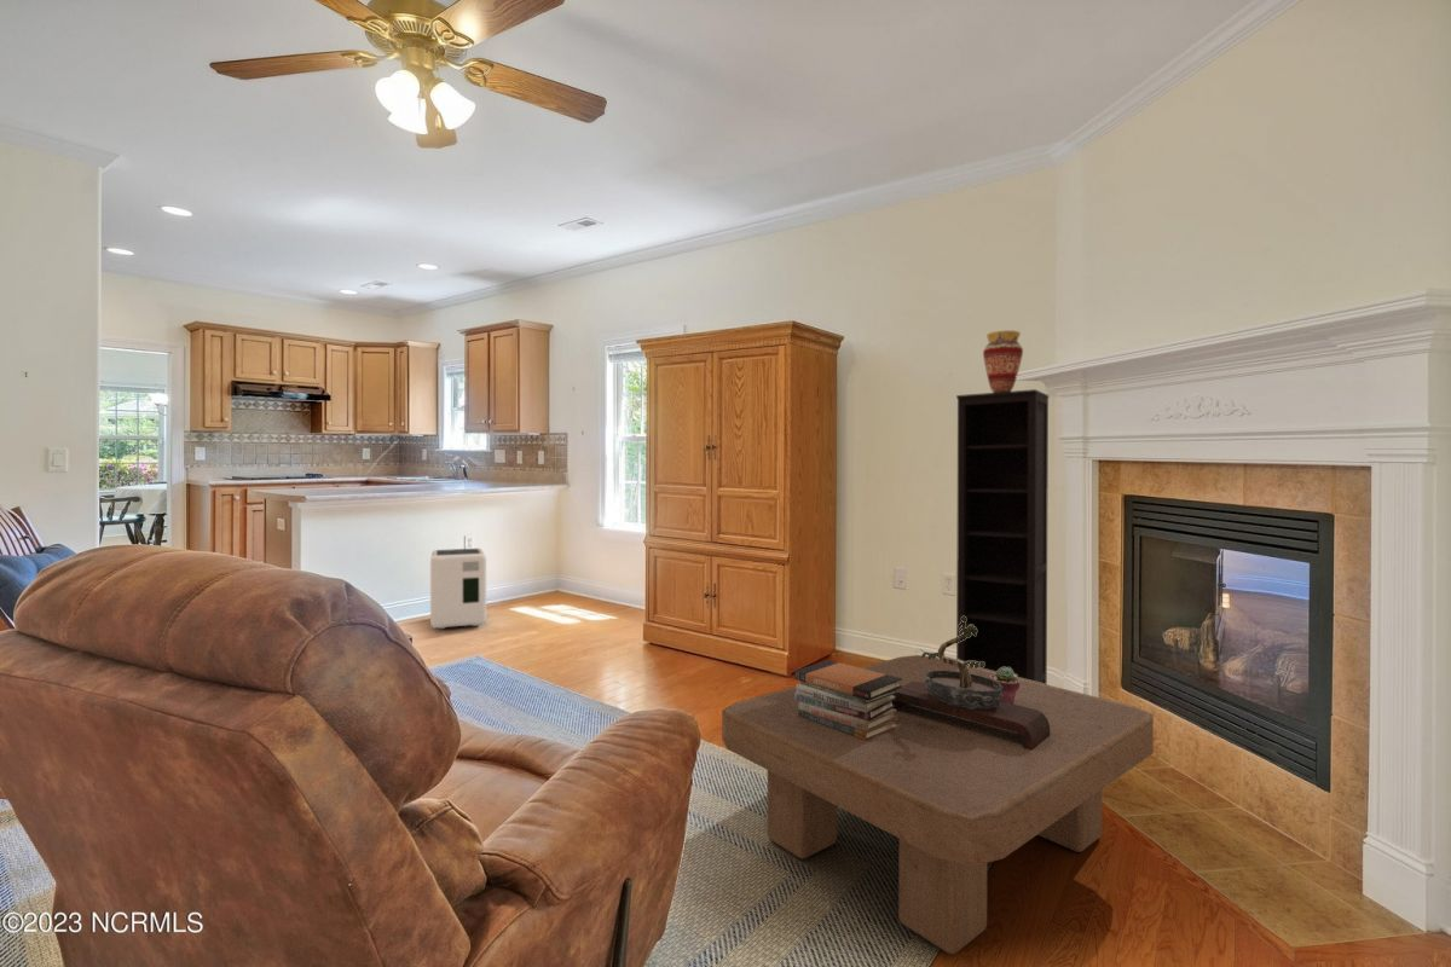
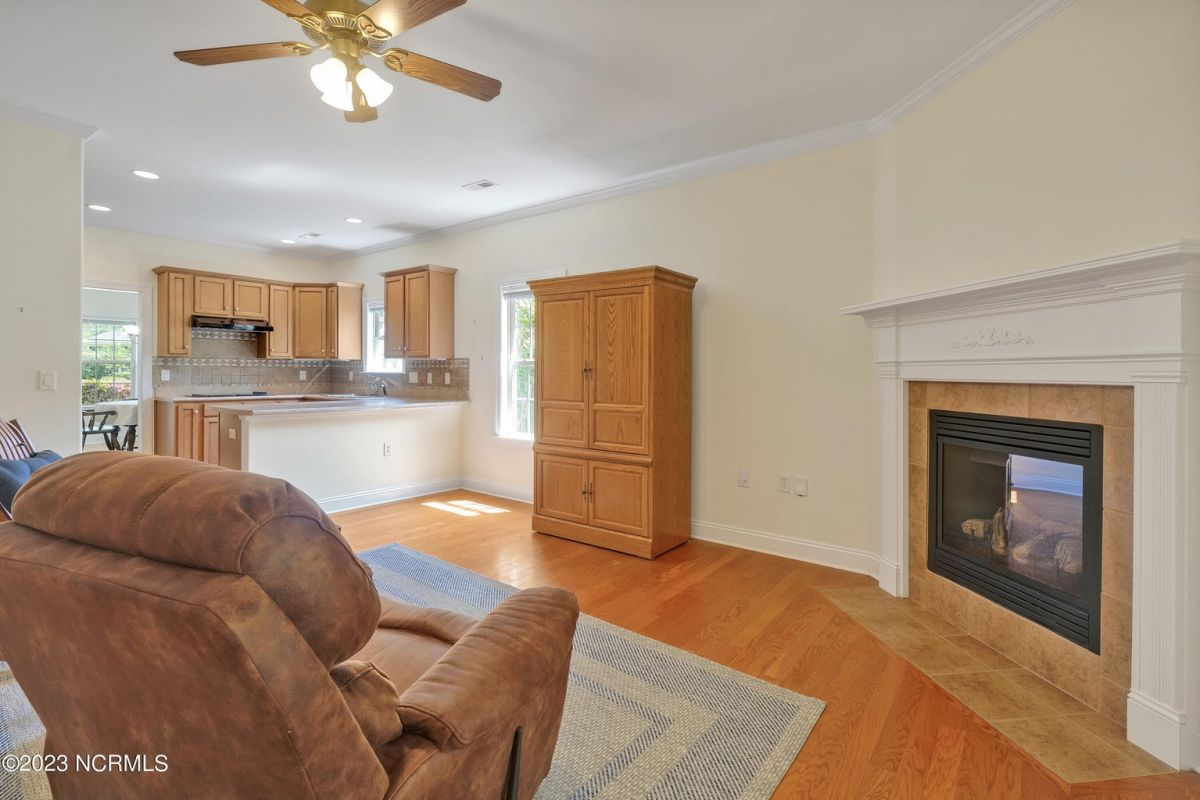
- bonsai tree [892,616,1050,751]
- coffee table [721,654,1155,955]
- vase [982,329,1024,393]
- potted succulent [990,667,1019,705]
- book stack [793,659,902,741]
- air purifier [429,548,487,630]
- bookcase [955,388,1050,685]
